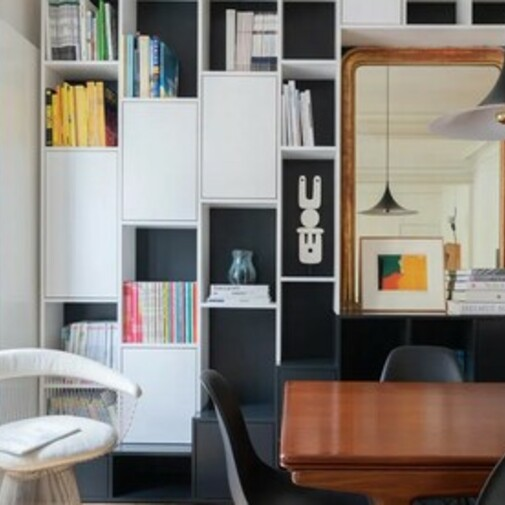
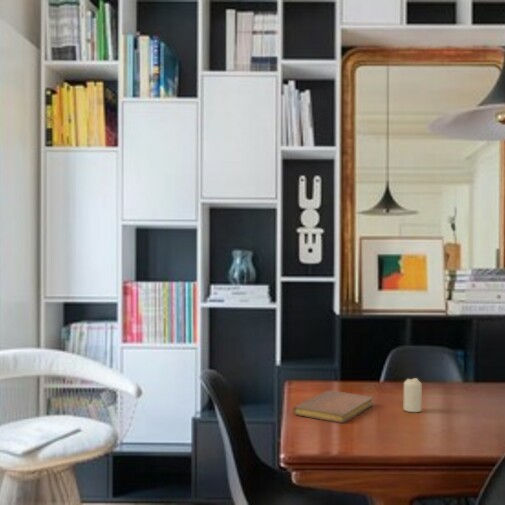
+ candle [403,377,423,413]
+ notebook [292,390,374,424]
